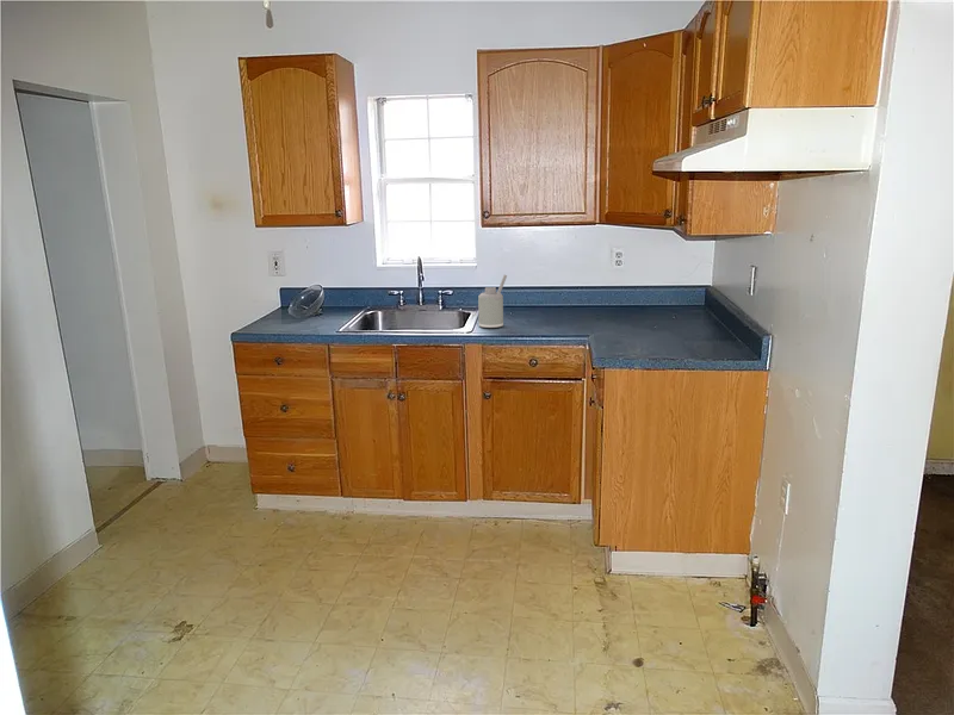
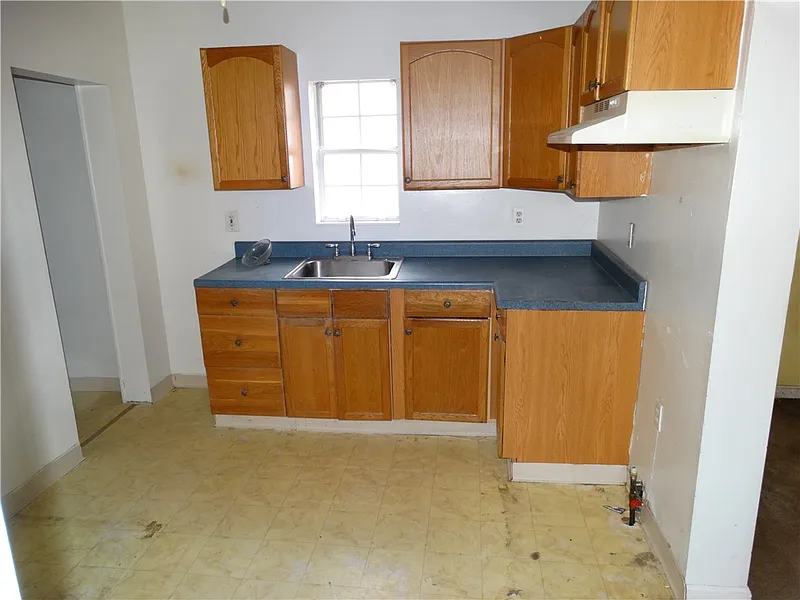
- soap dispenser [477,274,508,329]
